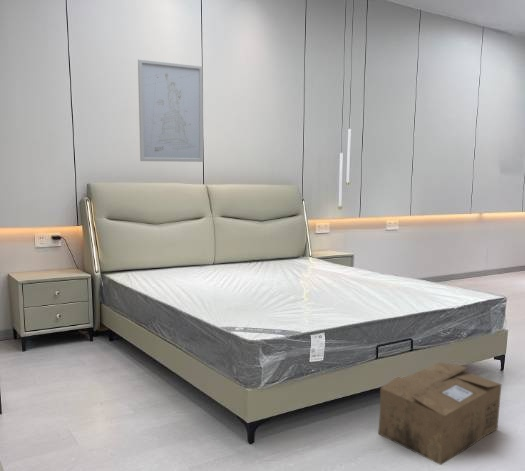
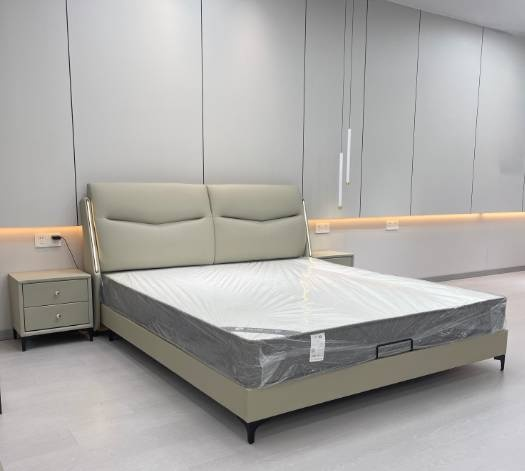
- cardboard box [377,361,502,466]
- wall art [137,58,204,163]
